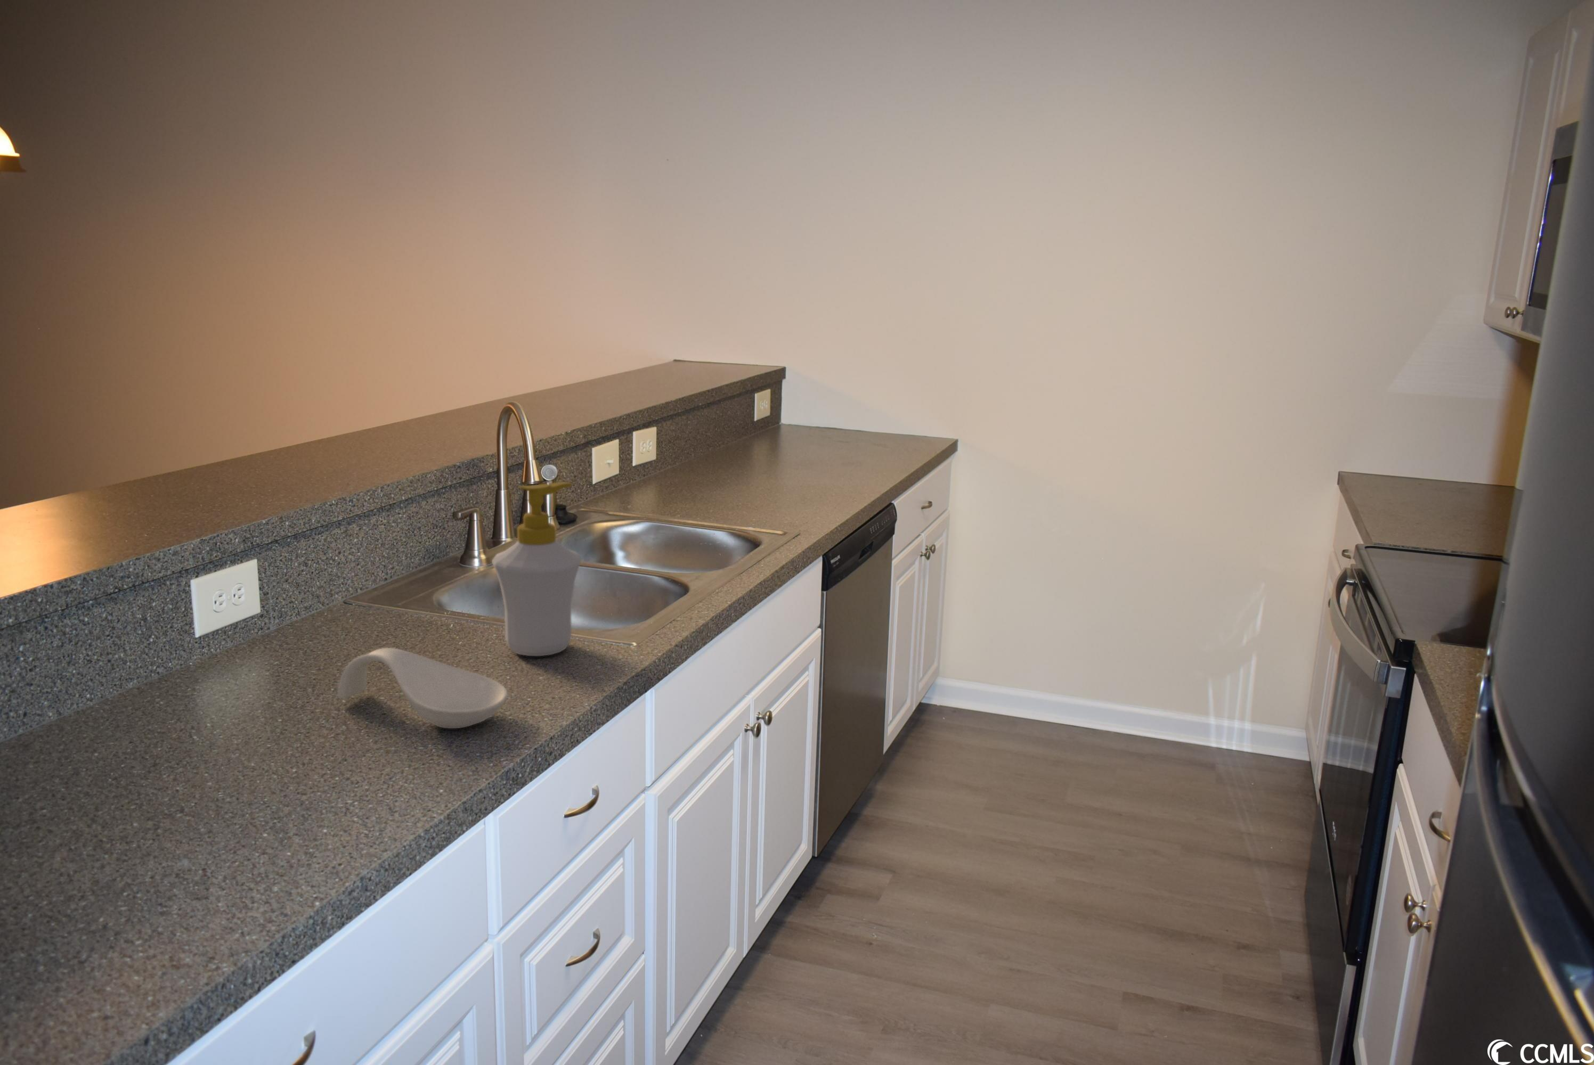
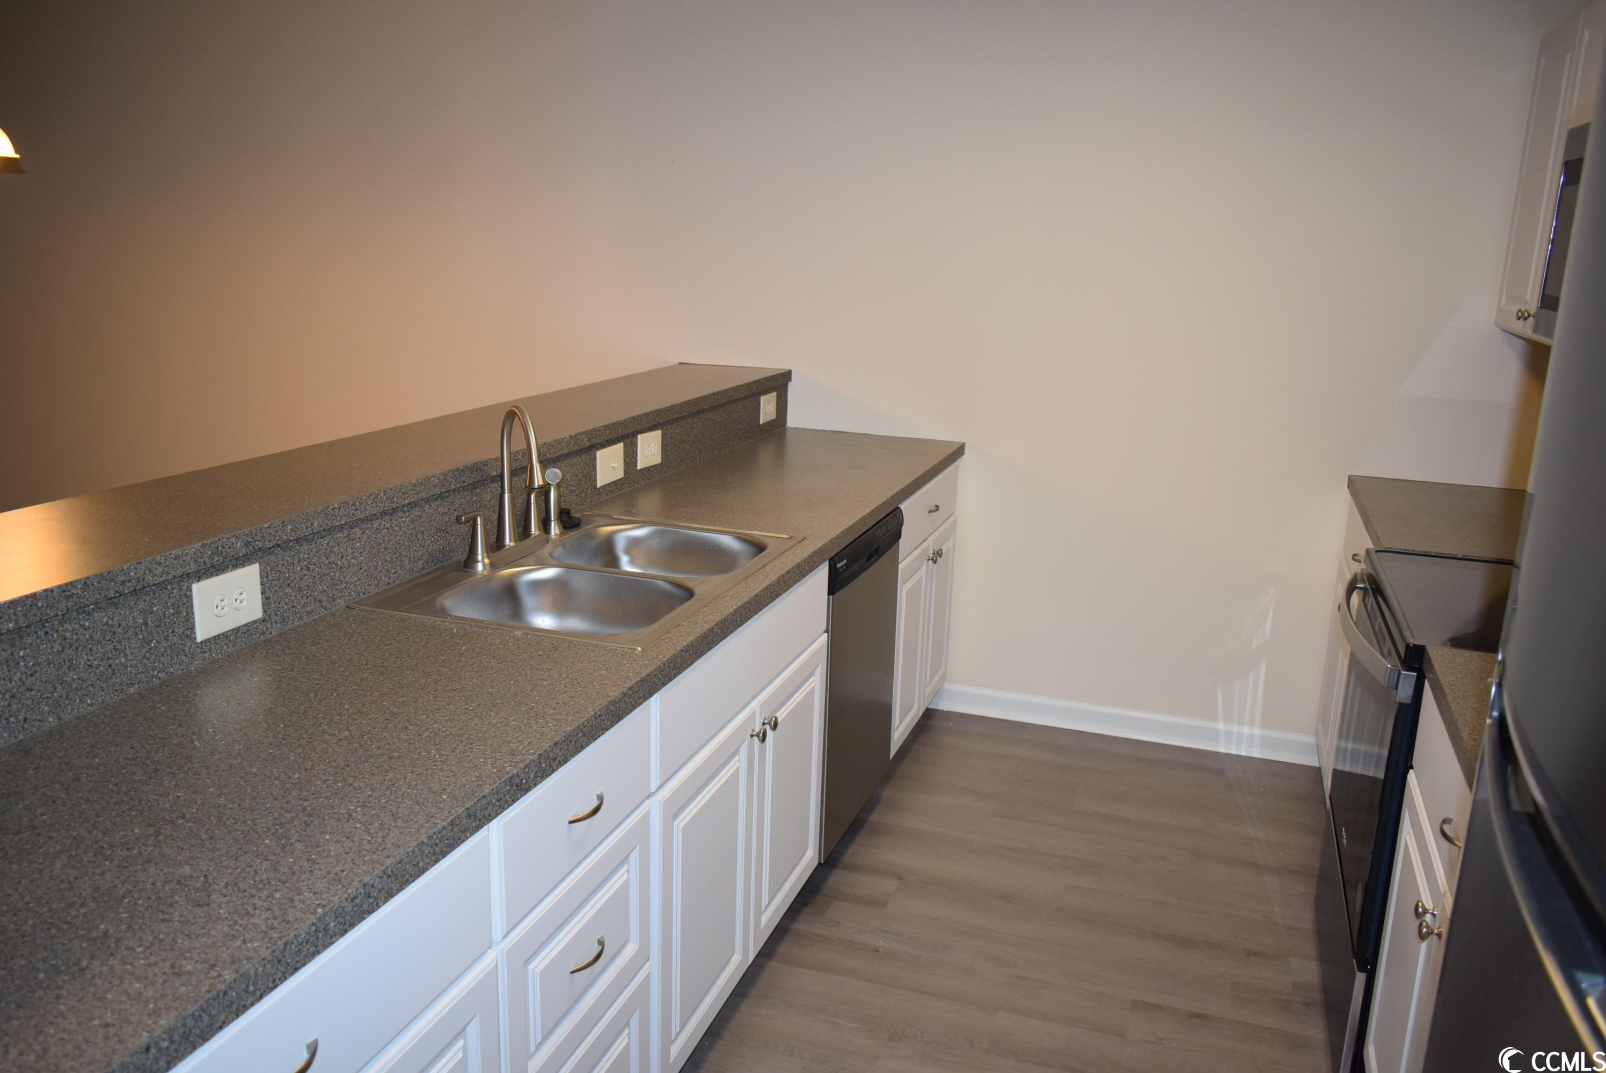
- soap bottle [491,481,582,656]
- spoon rest [338,648,509,729]
